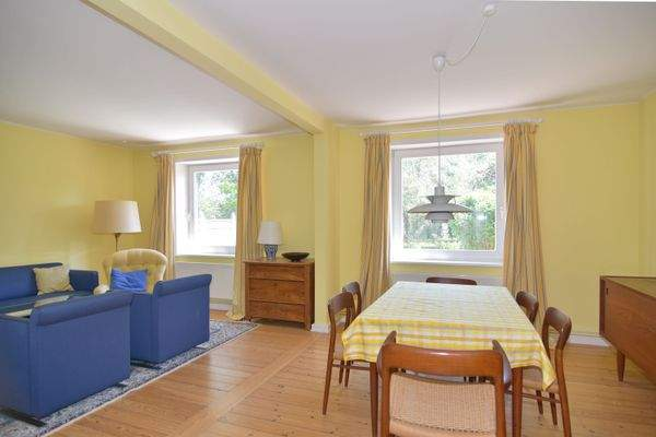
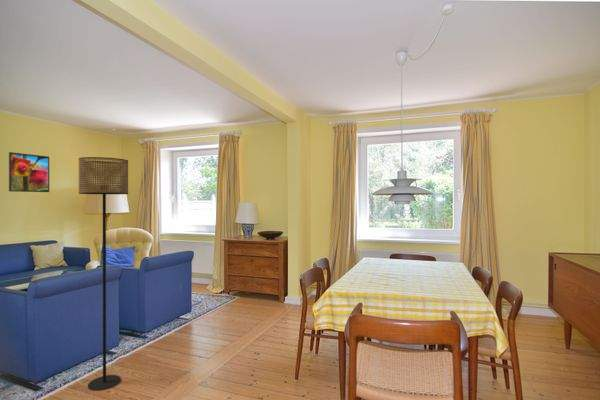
+ floor lamp [78,156,129,392]
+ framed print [8,151,50,193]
